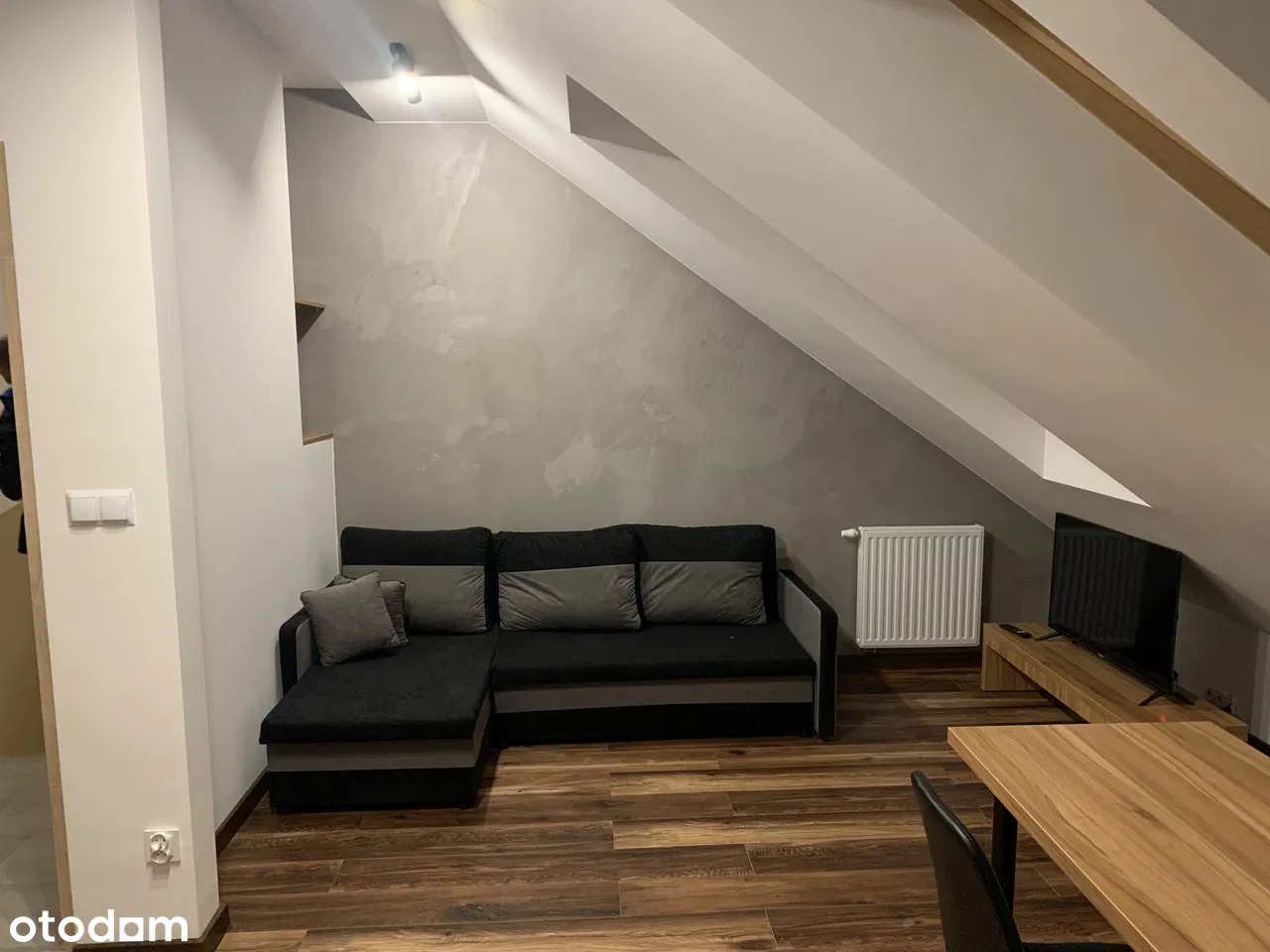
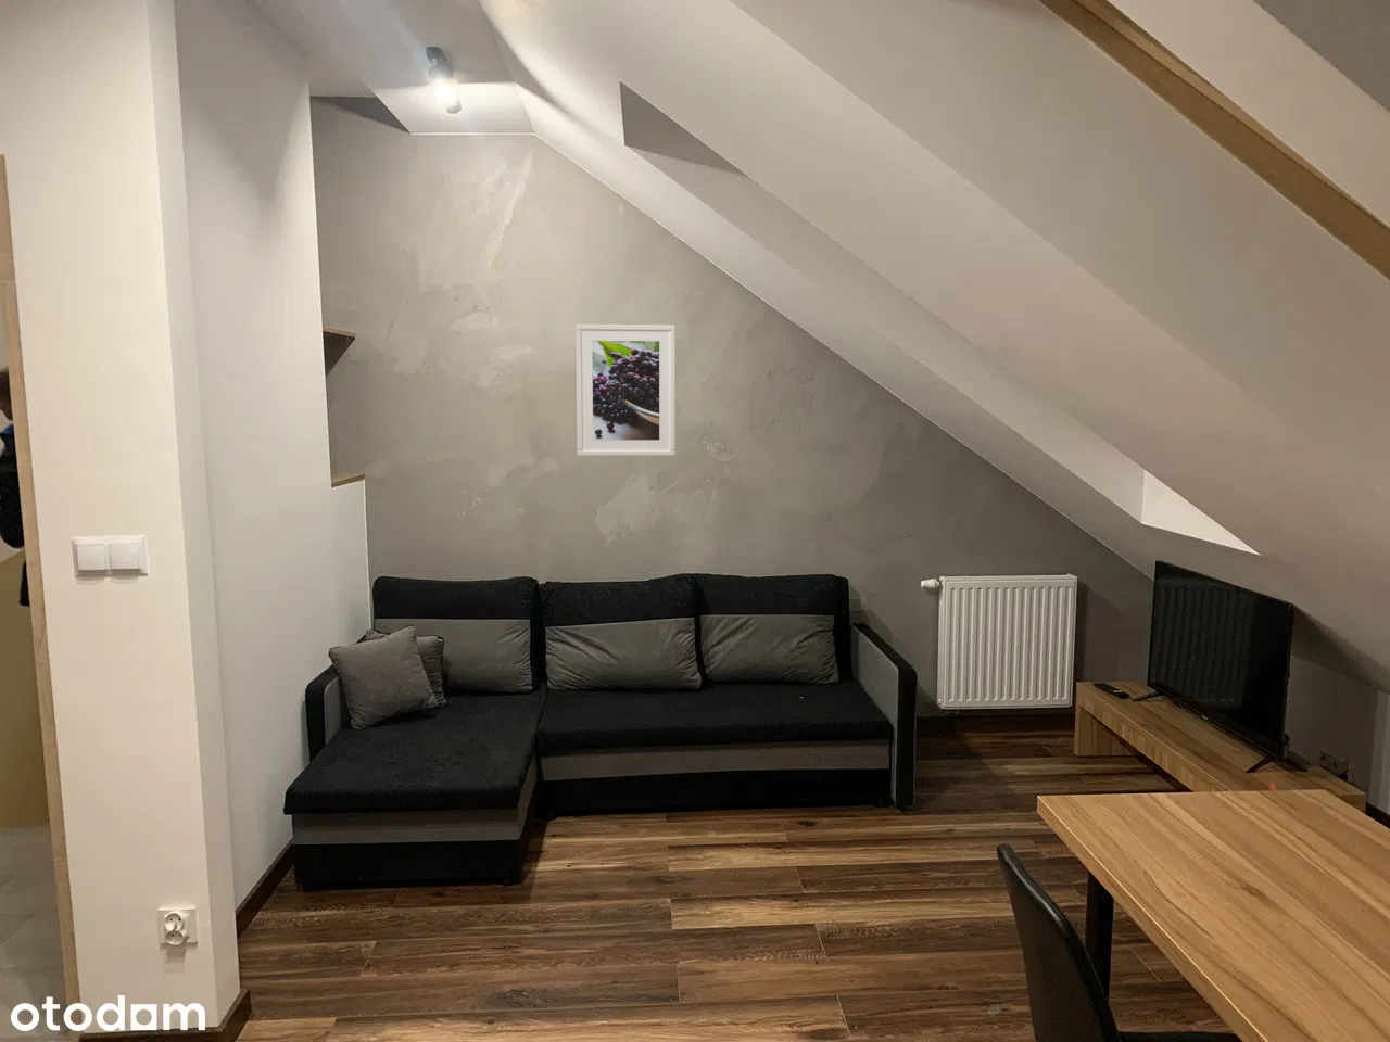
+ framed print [575,324,676,456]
